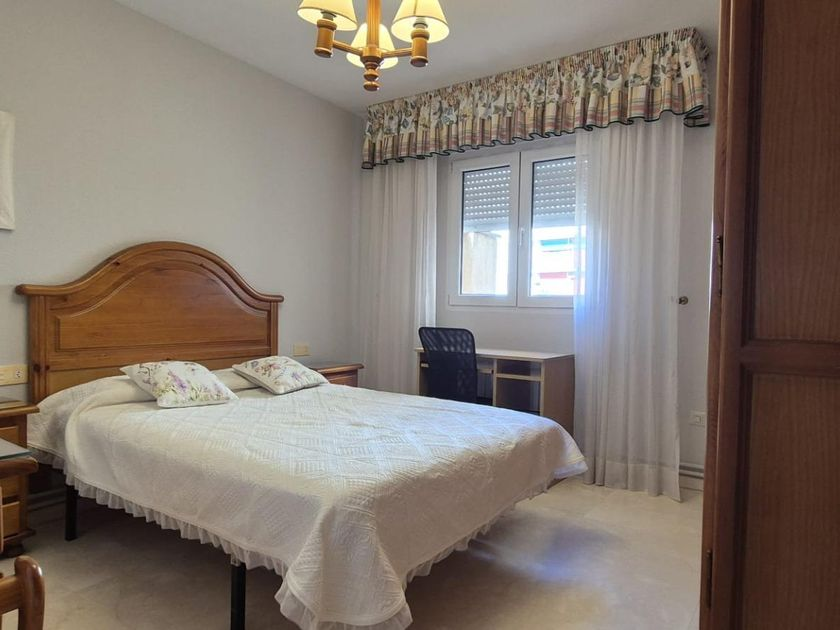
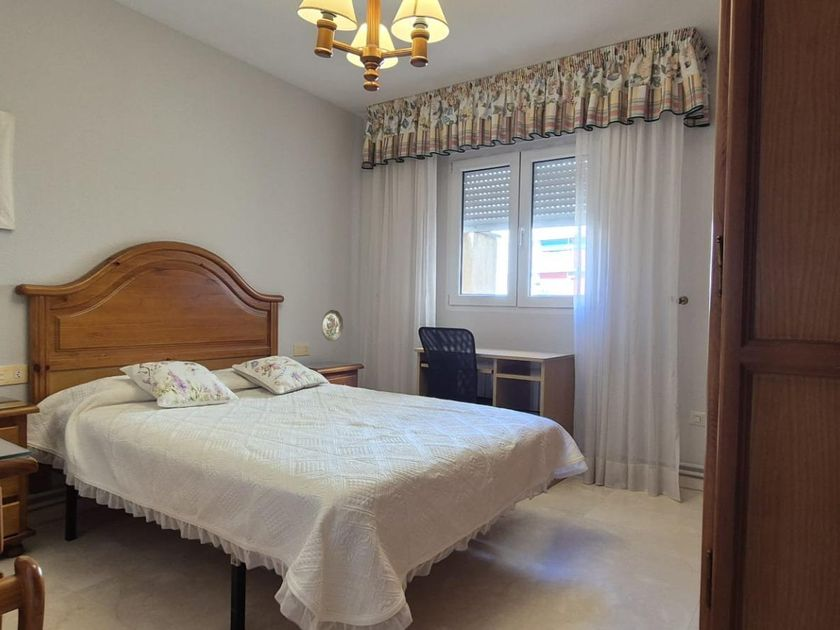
+ decorative plate [321,309,344,342]
